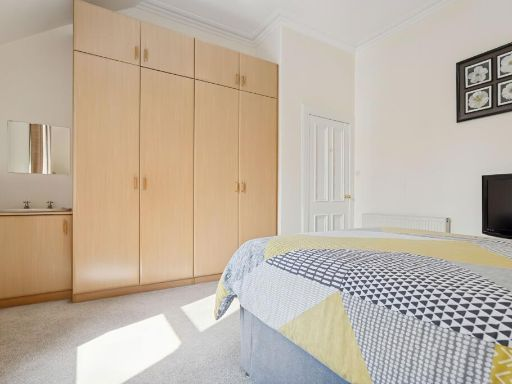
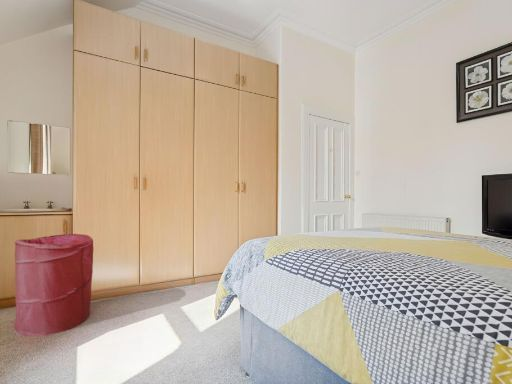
+ laundry hamper [13,233,94,337]
